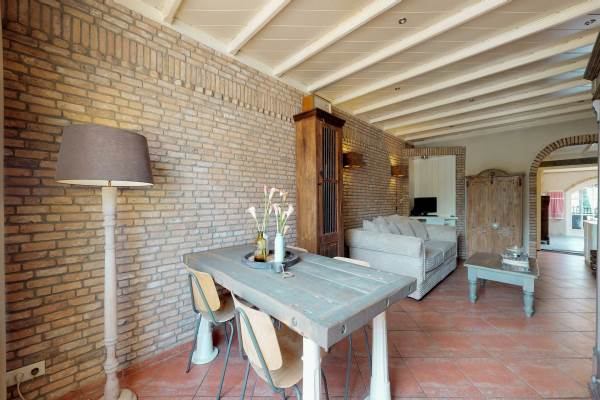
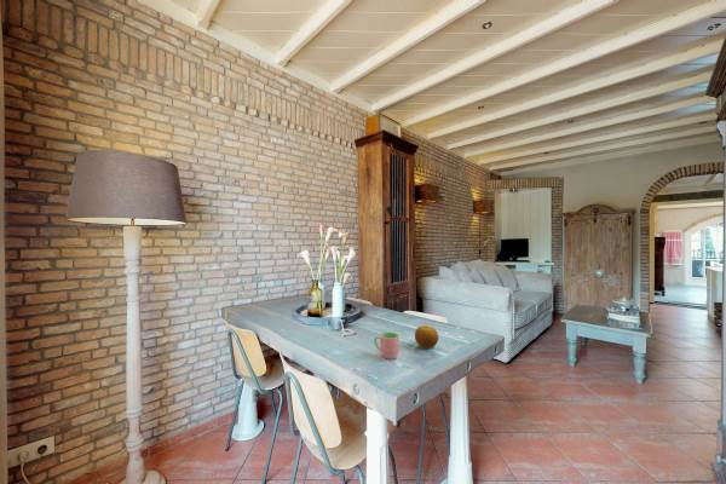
+ fruit [414,324,439,350]
+ cup [373,332,401,361]
